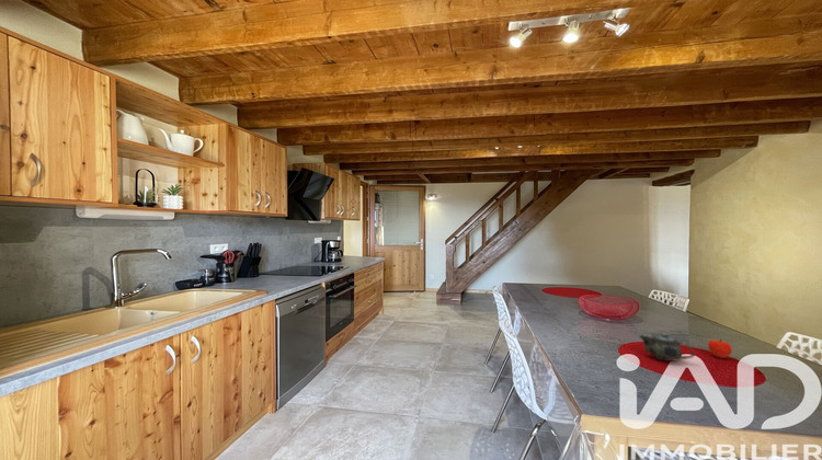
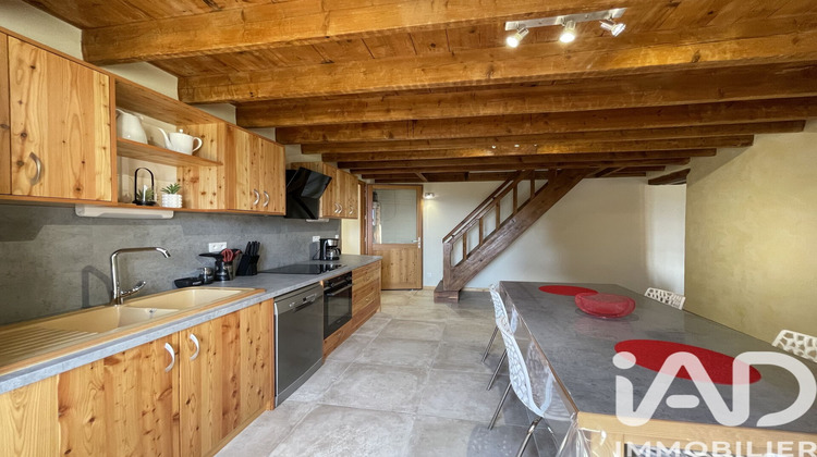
- fruit [707,338,733,359]
- chinaware [638,332,696,363]
